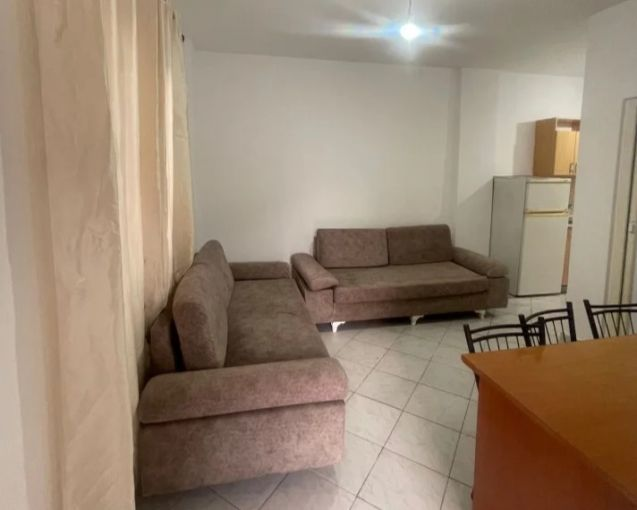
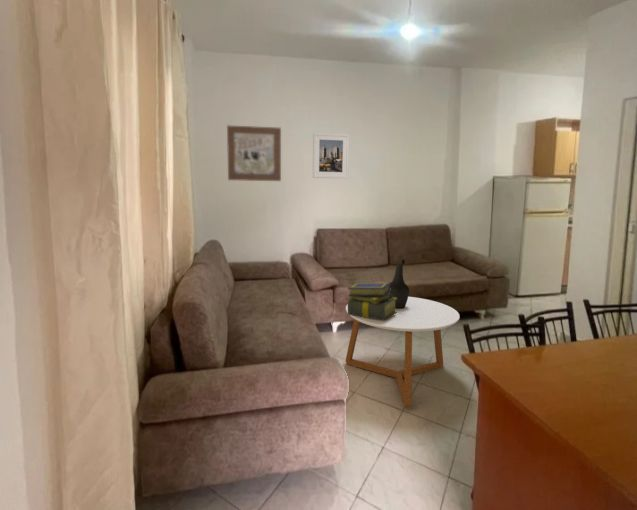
+ wall art [226,124,282,182]
+ decorative vase [388,259,410,309]
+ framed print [312,132,350,179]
+ stack of books [347,282,397,320]
+ coffee table [345,296,461,408]
